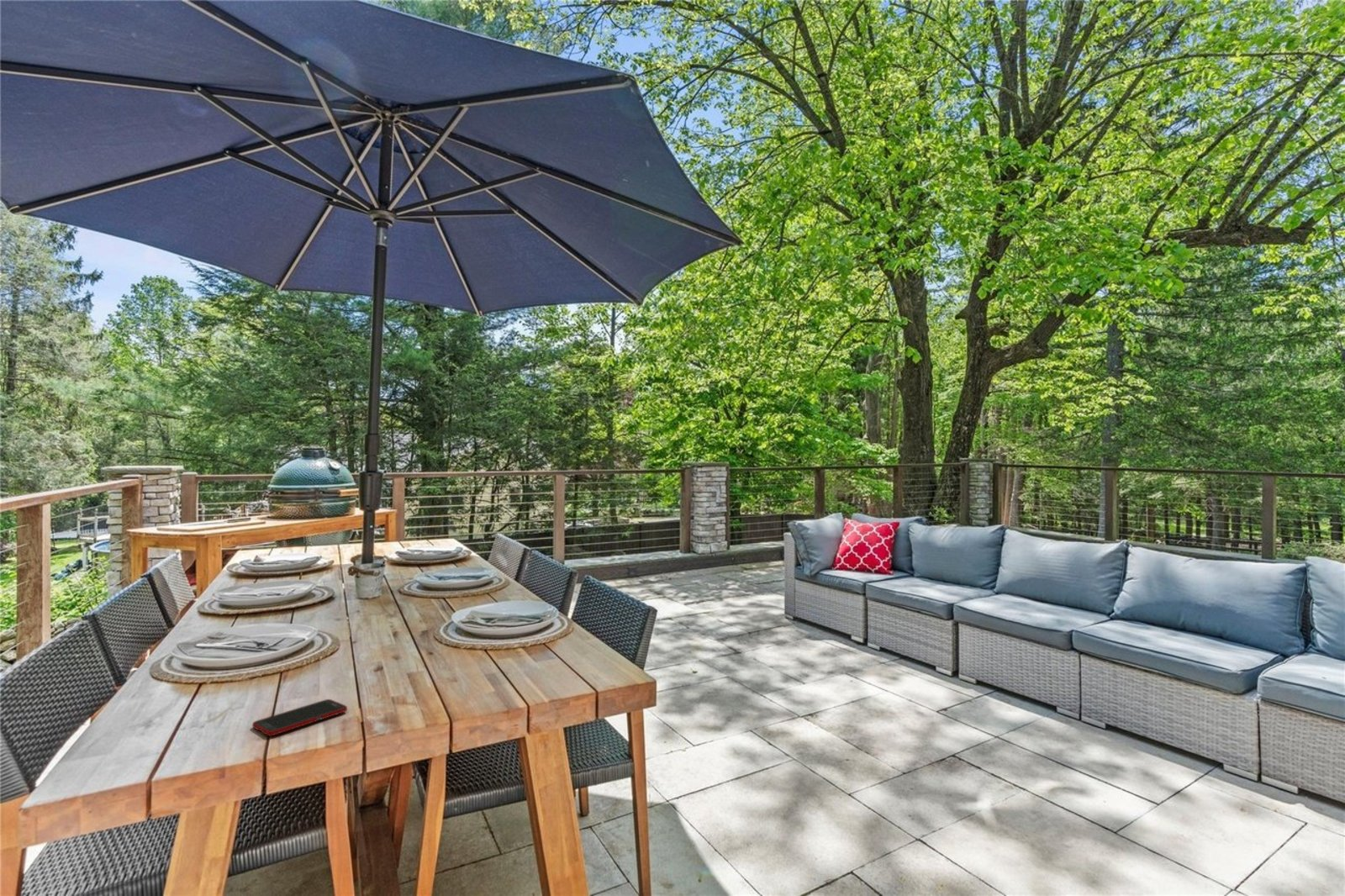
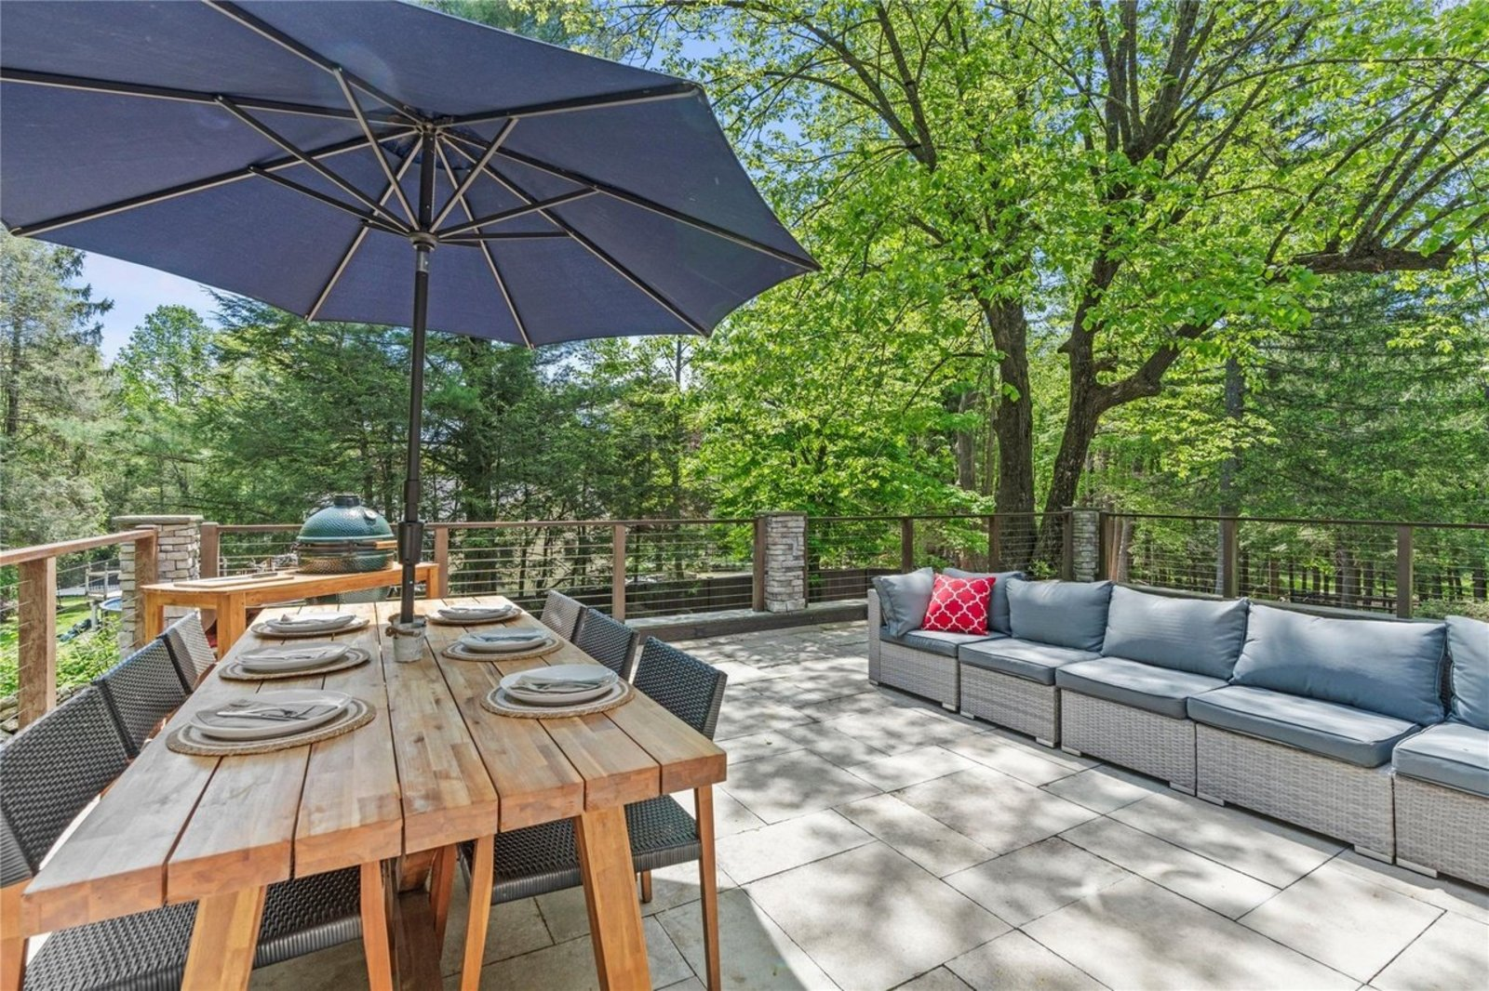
- cell phone [251,698,348,737]
